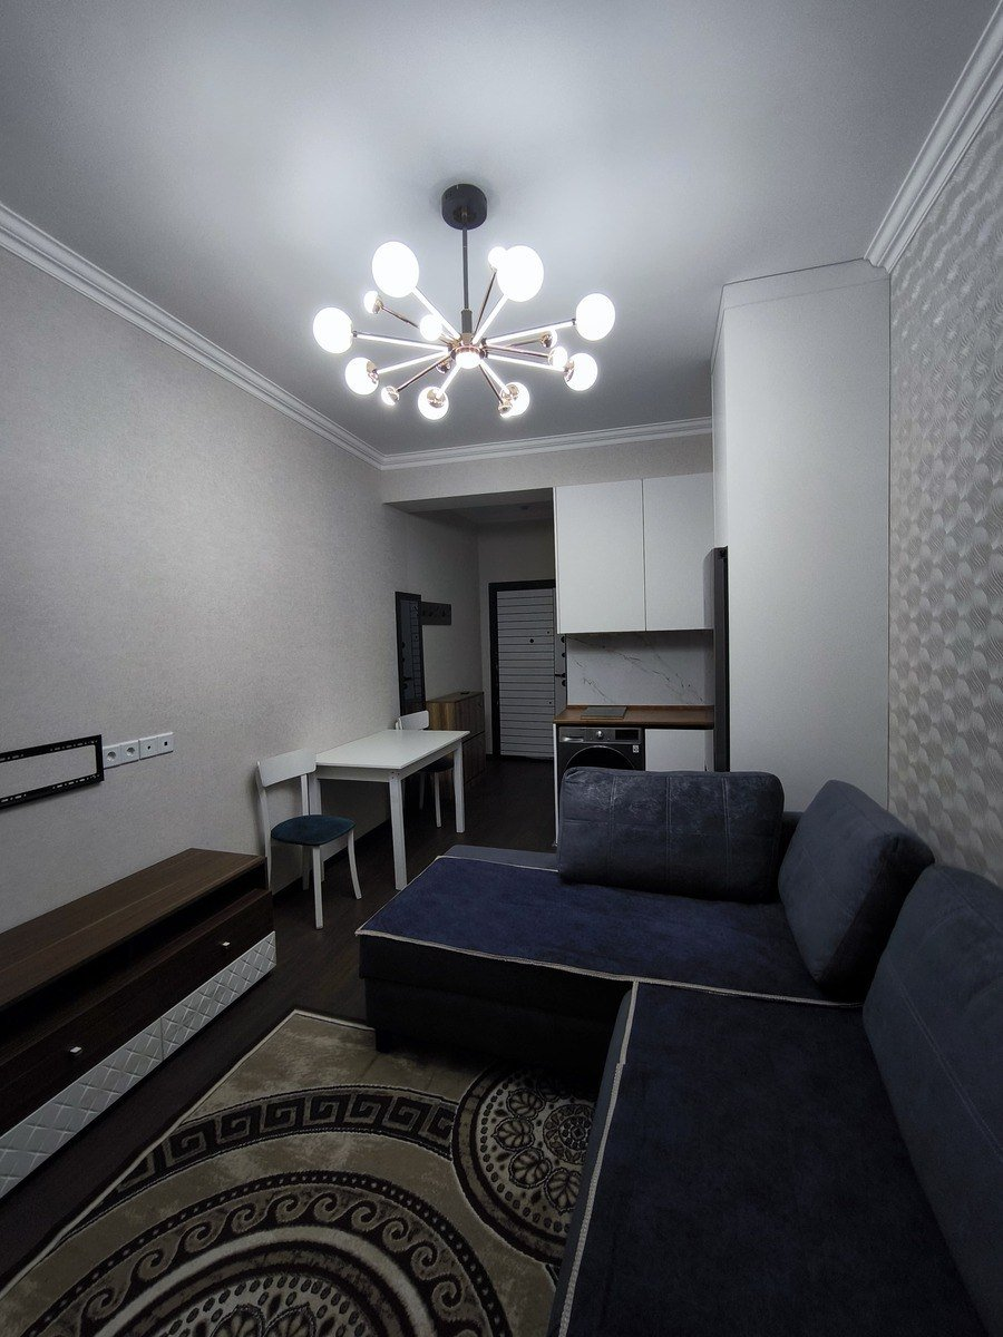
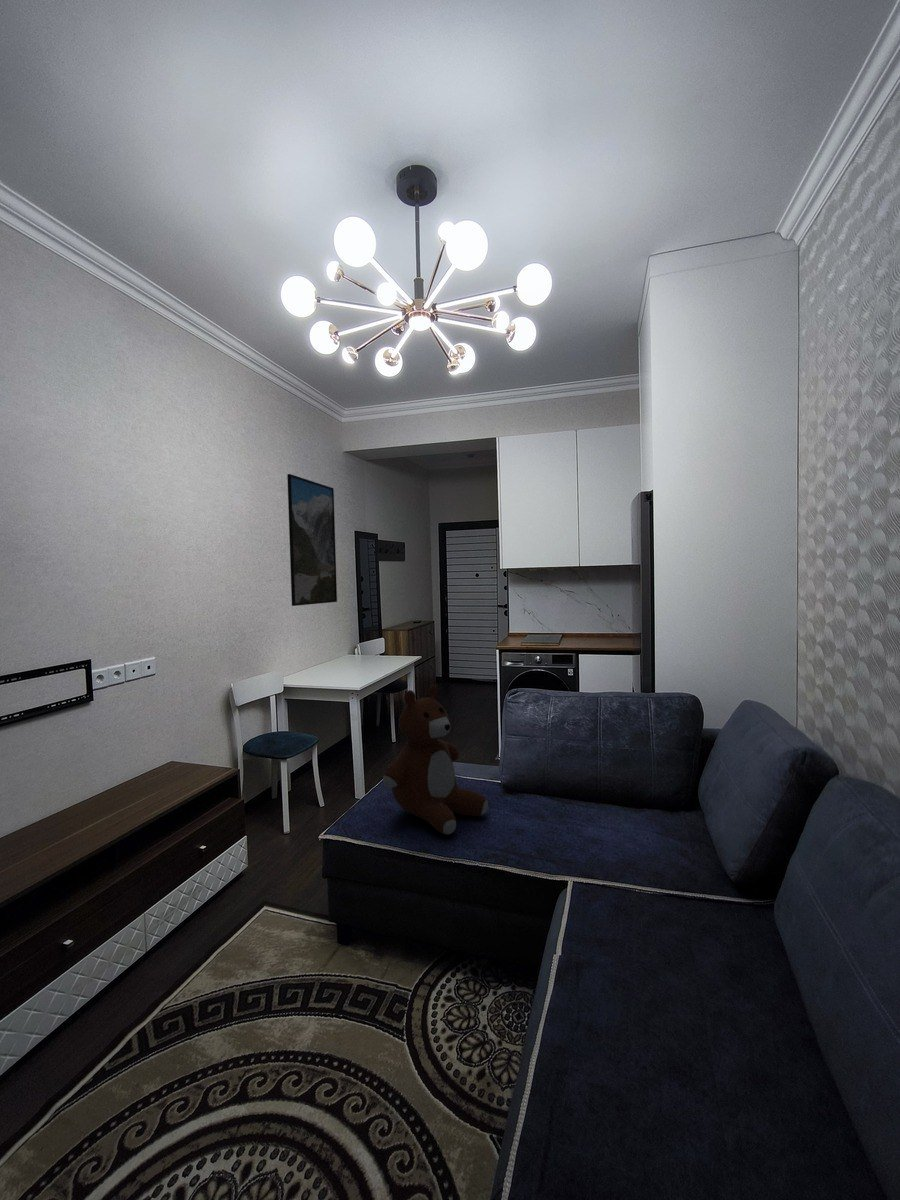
+ teddy bear [382,683,489,836]
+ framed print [286,473,338,607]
